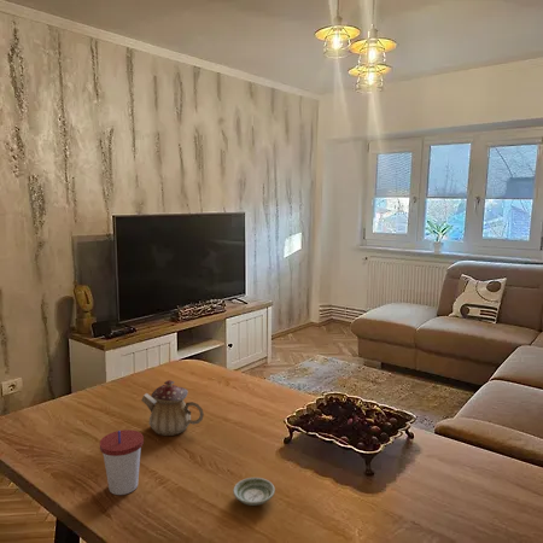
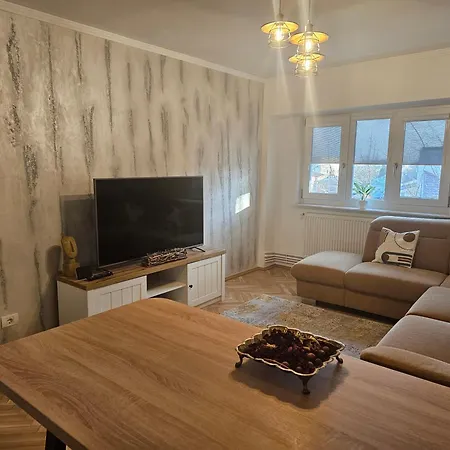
- saucer [232,477,276,507]
- teapot [140,379,205,437]
- cup [99,428,145,496]
